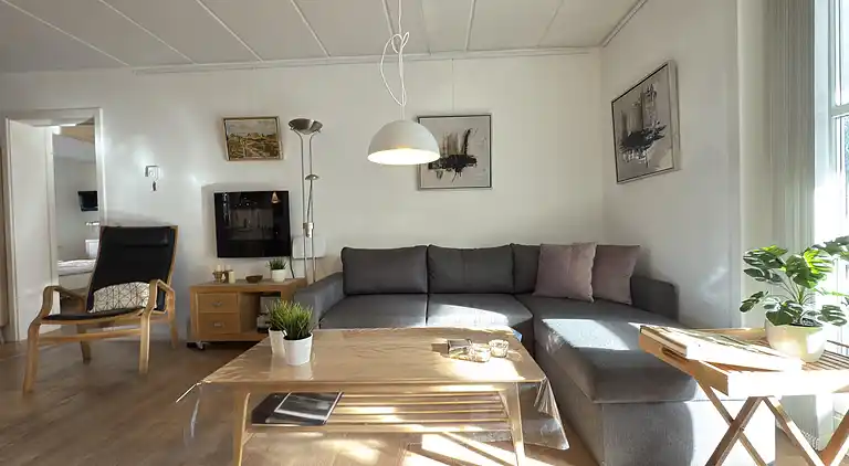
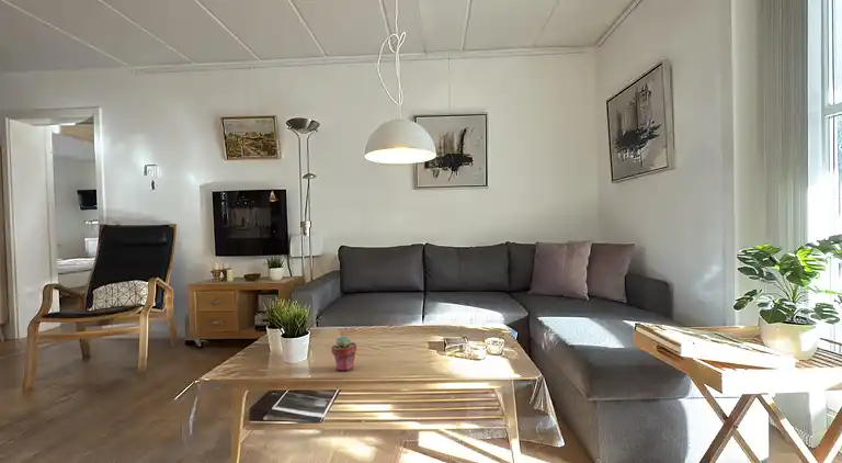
+ potted succulent [330,335,357,372]
